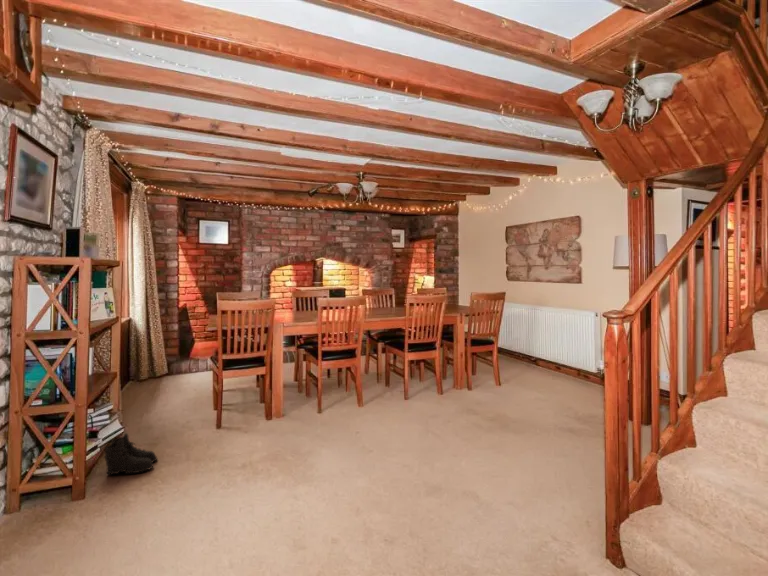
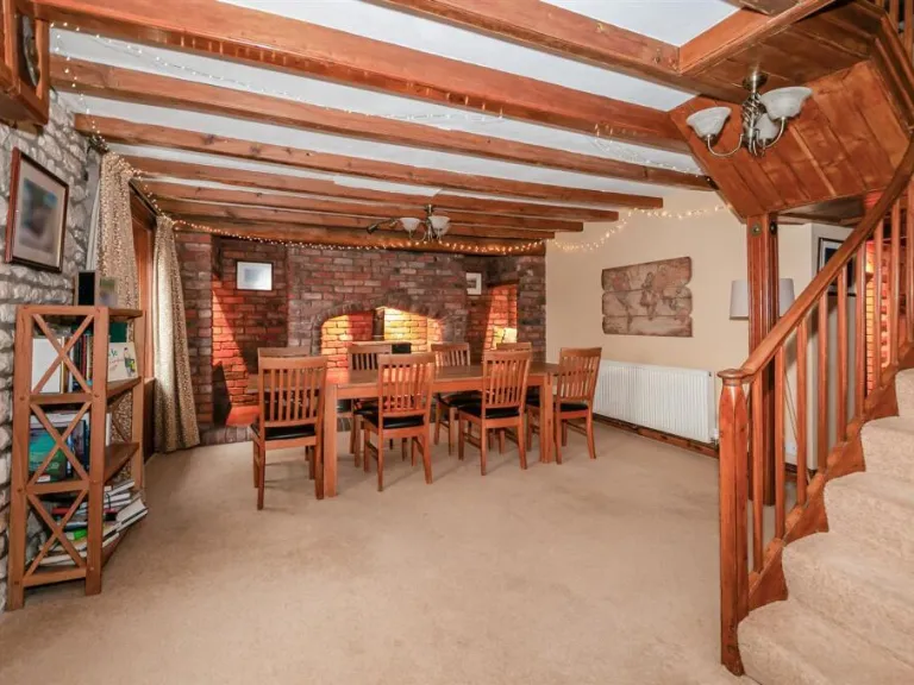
- boots [102,432,158,476]
